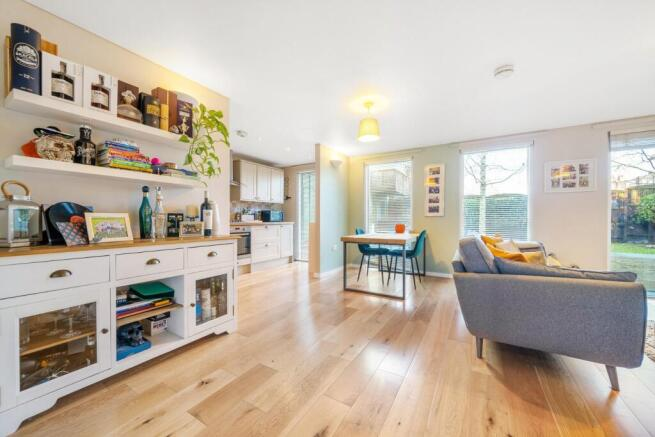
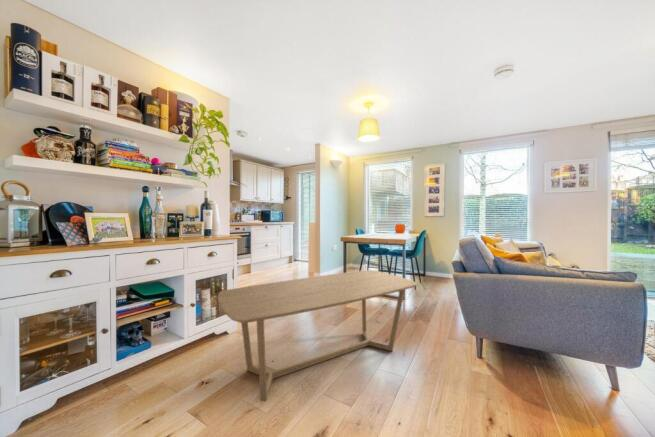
+ coffee table [217,269,419,402]
